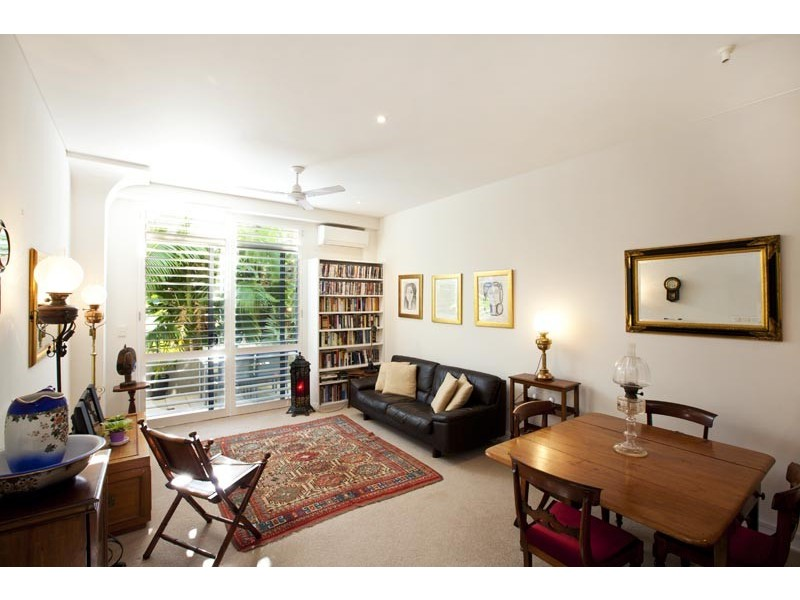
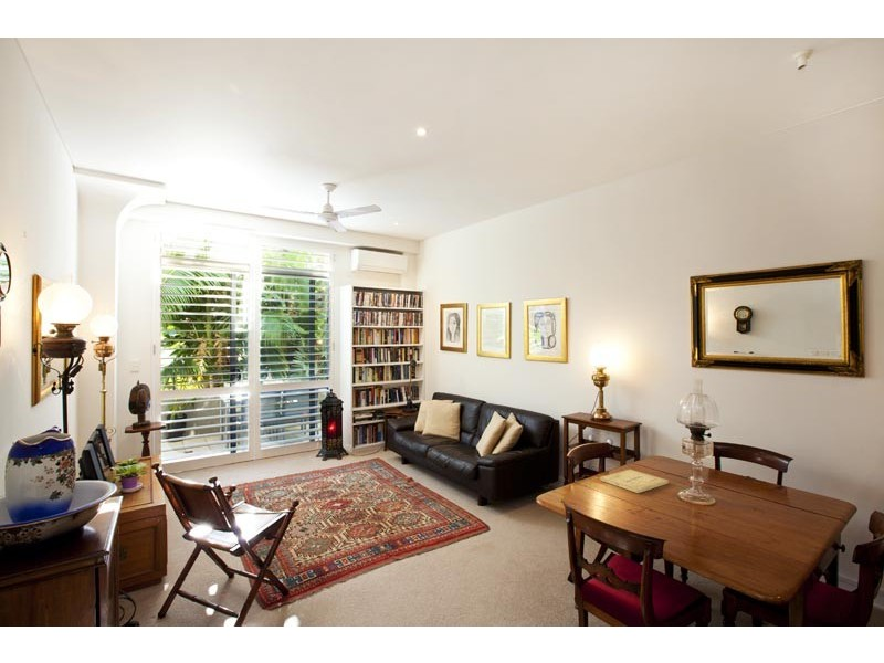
+ book [599,469,670,494]
